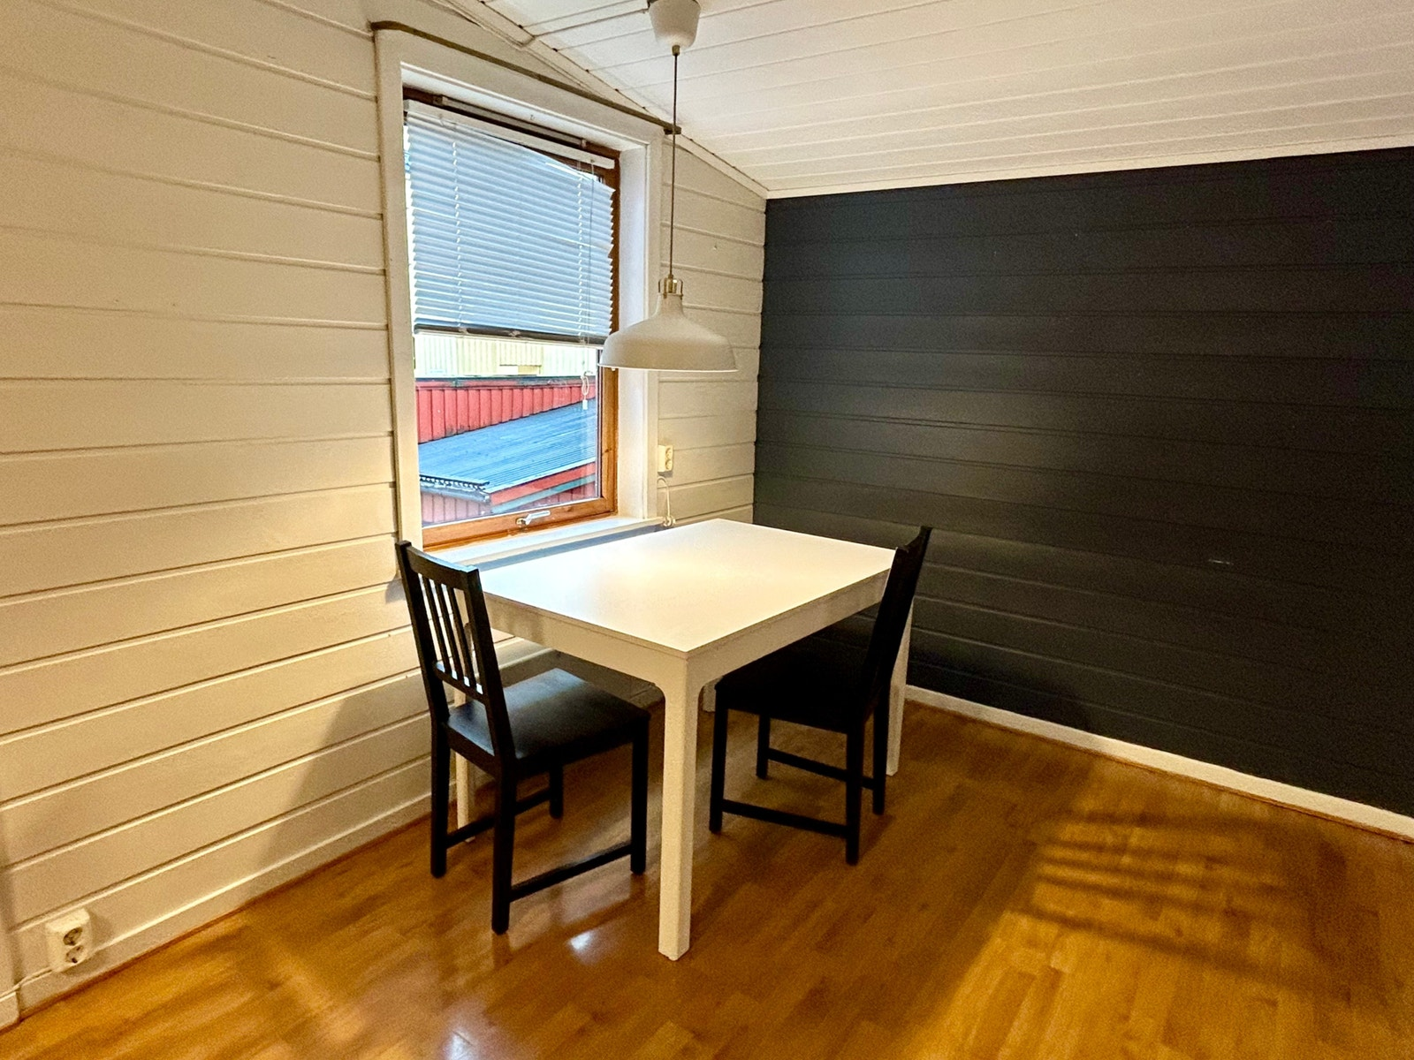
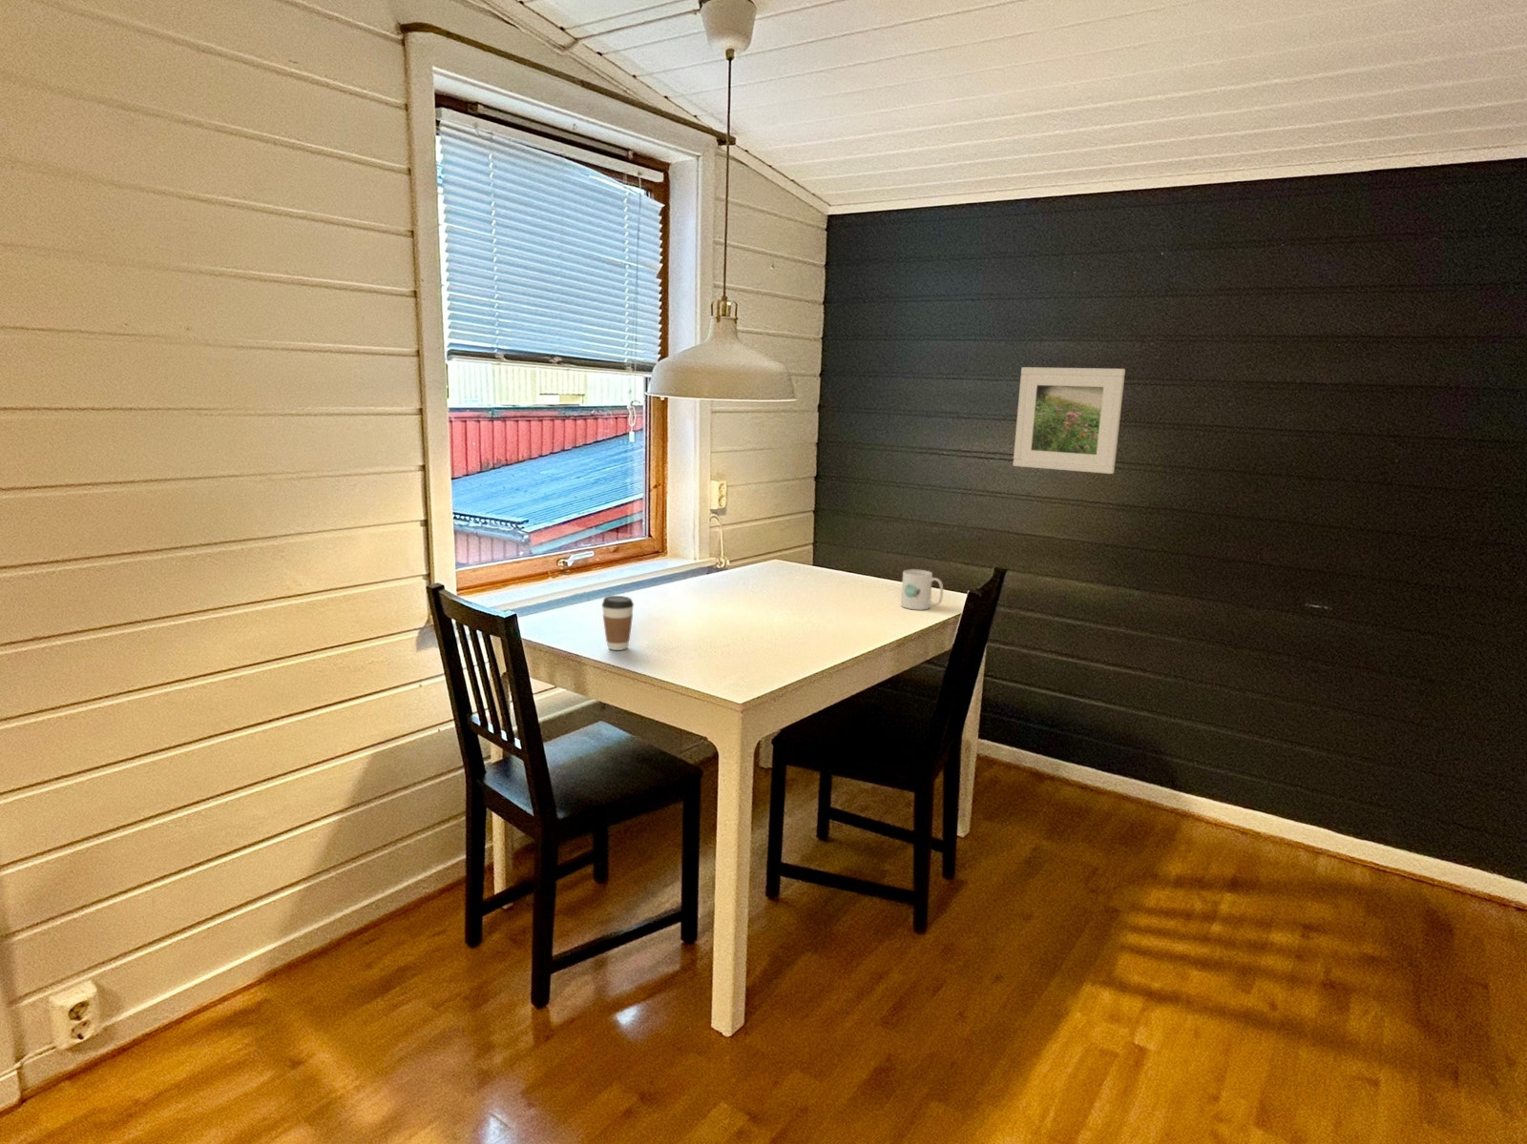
+ mug [901,568,944,612]
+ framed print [1011,367,1127,475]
+ coffee cup [601,595,635,651]
